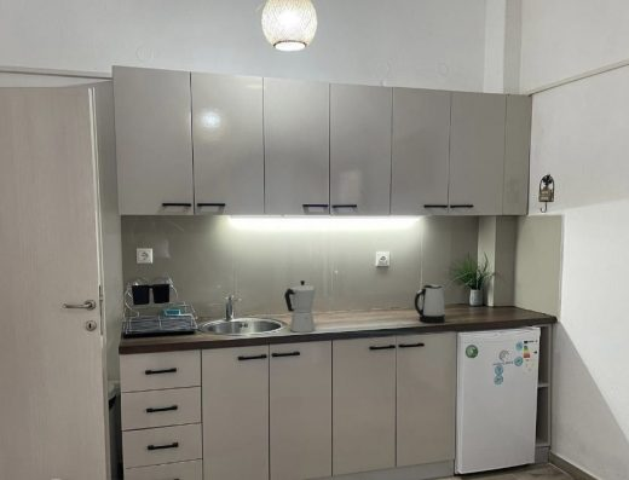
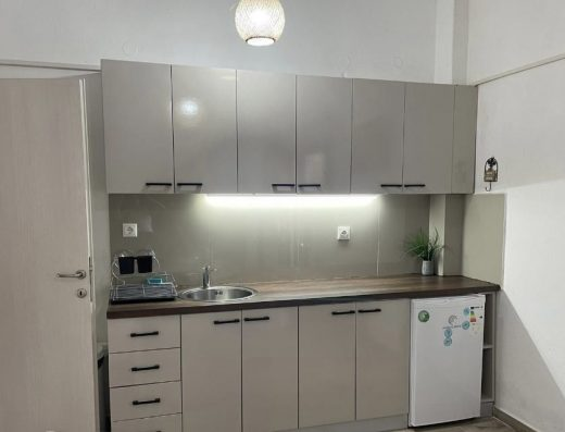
- kettle [414,283,446,324]
- moka pot [283,279,317,334]
